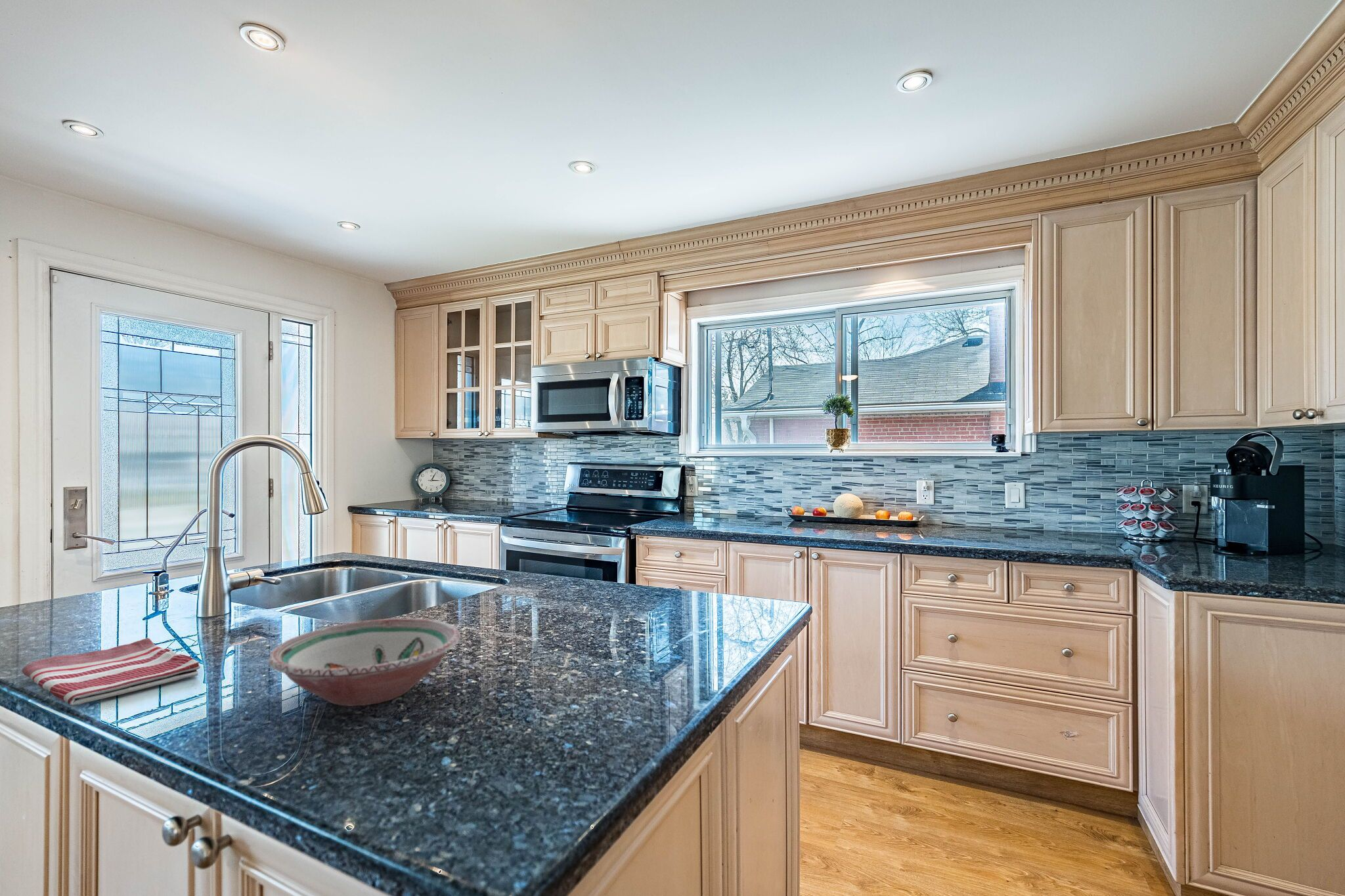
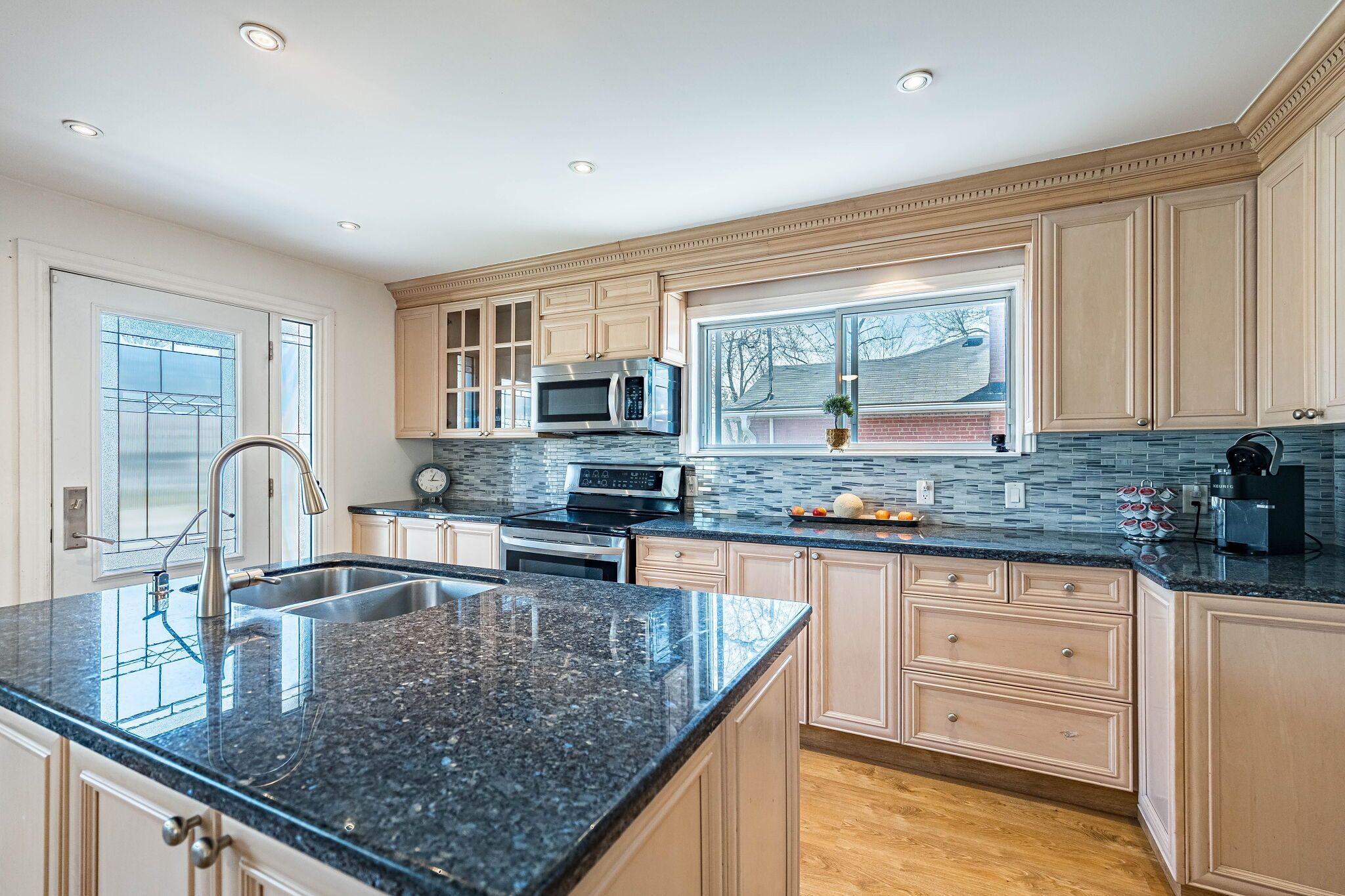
- dish towel [22,637,201,706]
- bowl [267,618,461,707]
